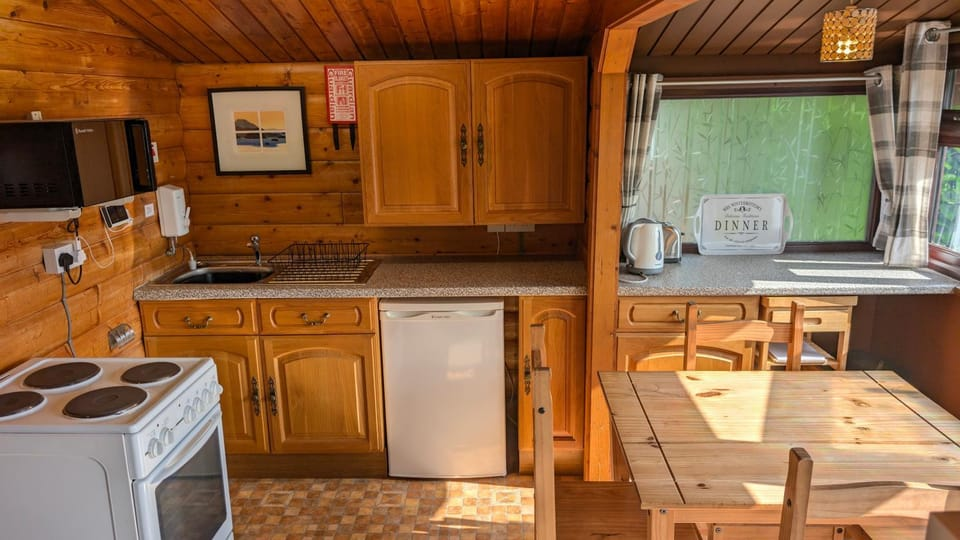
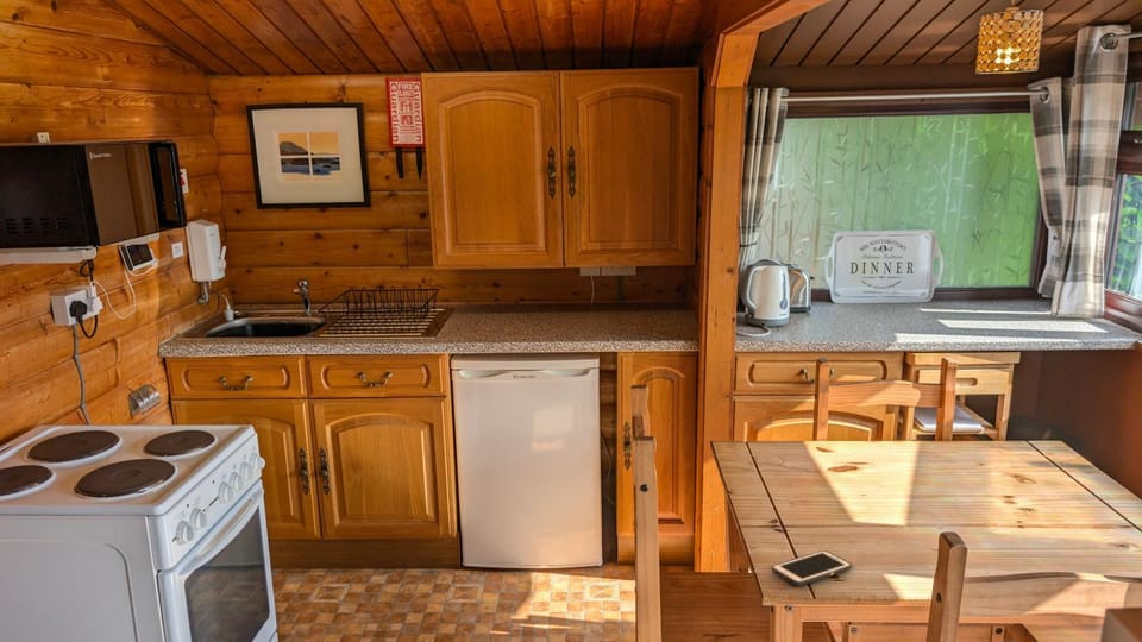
+ cell phone [771,549,853,587]
